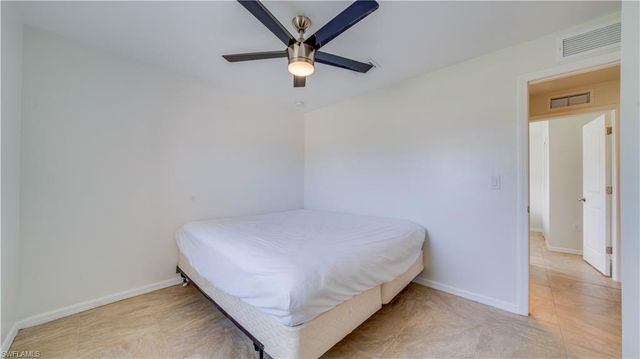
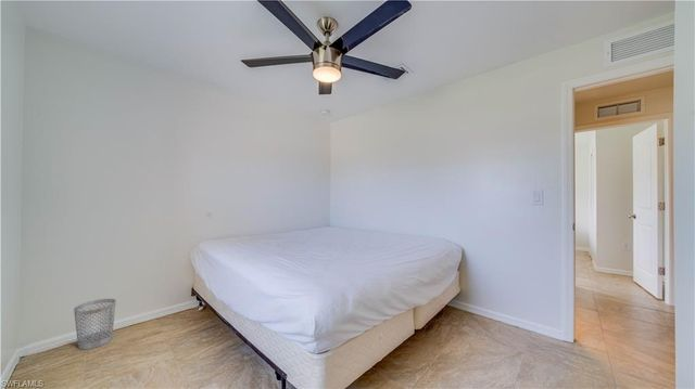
+ wastebasket [73,298,117,350]
